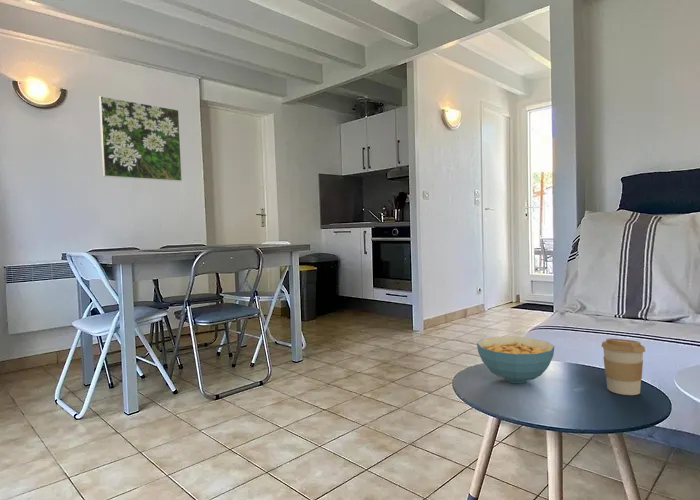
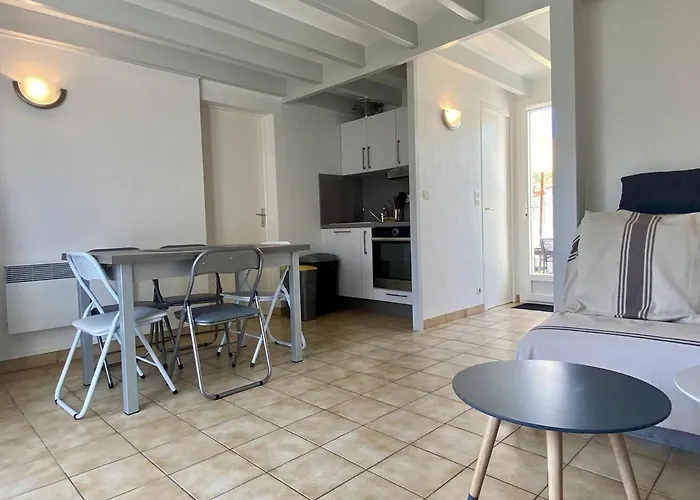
- coffee cup [601,338,646,396]
- cereal bowl [476,335,555,384]
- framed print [98,95,183,182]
